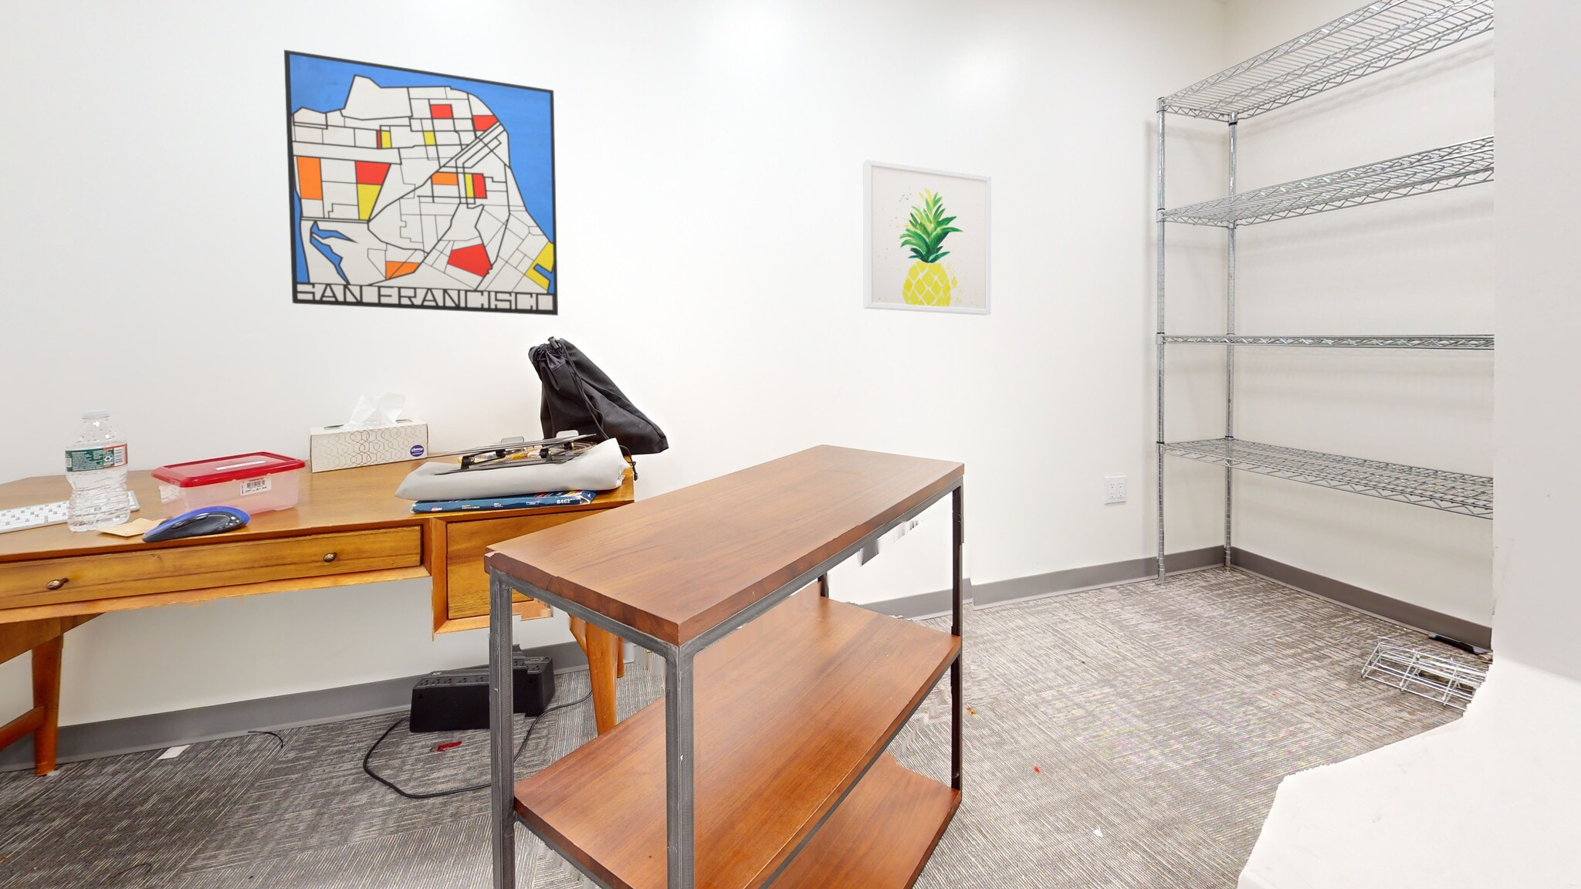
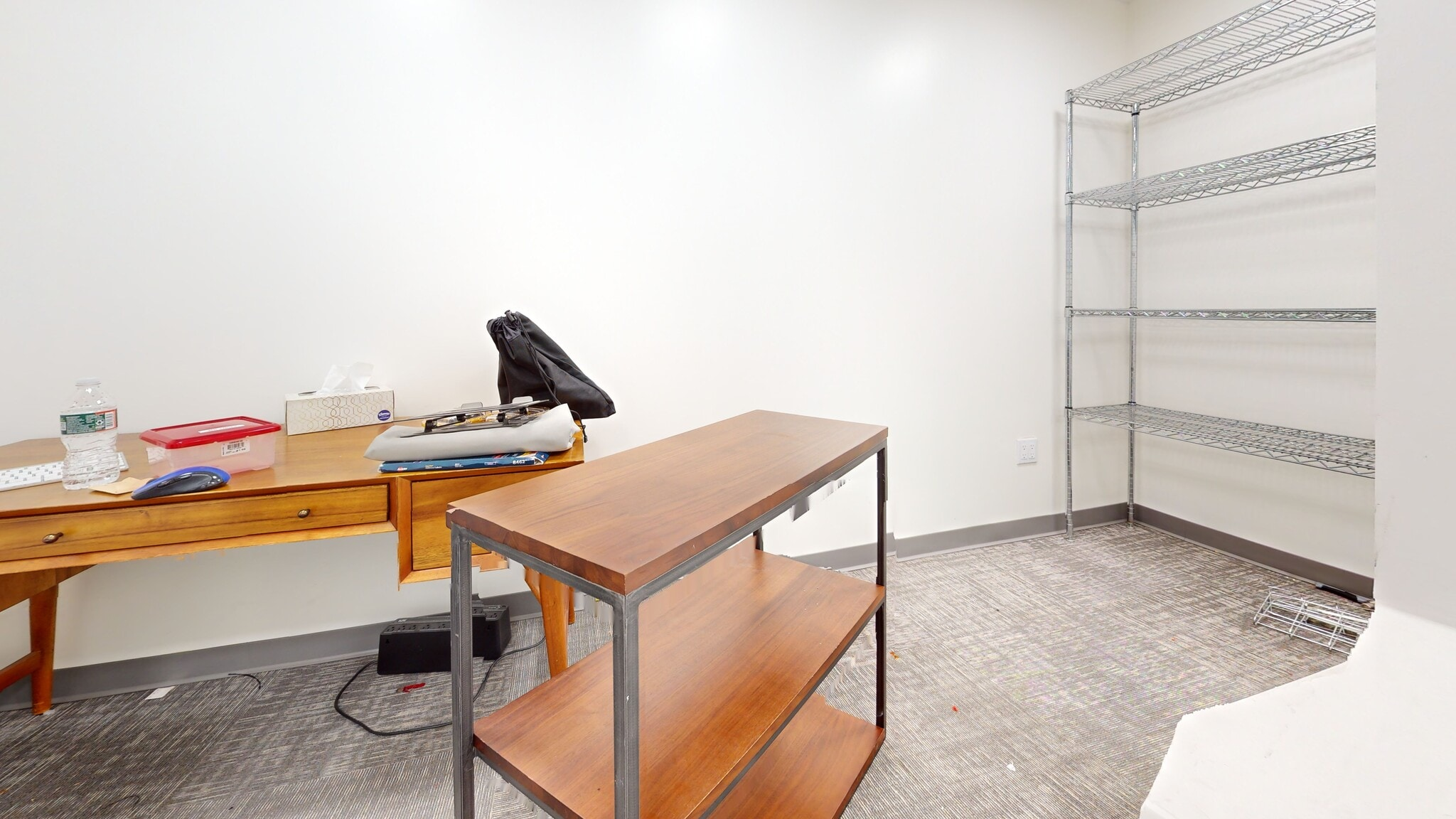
- wall art [283,49,559,316]
- wall art [861,158,992,316]
